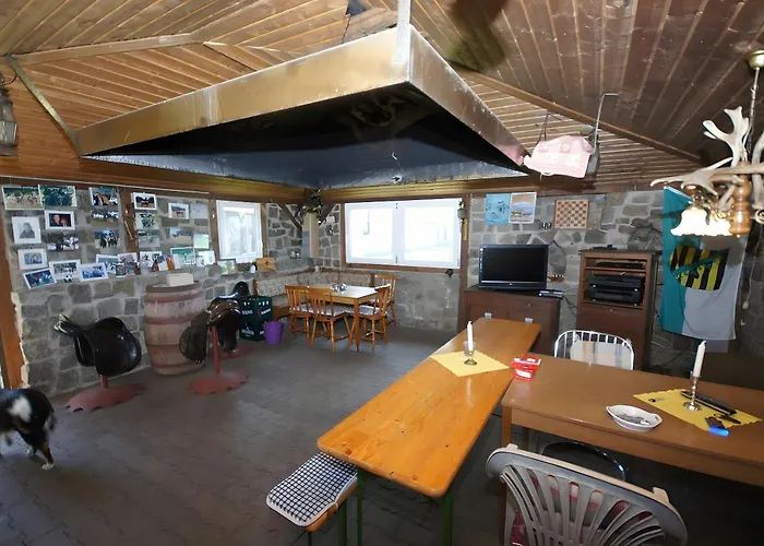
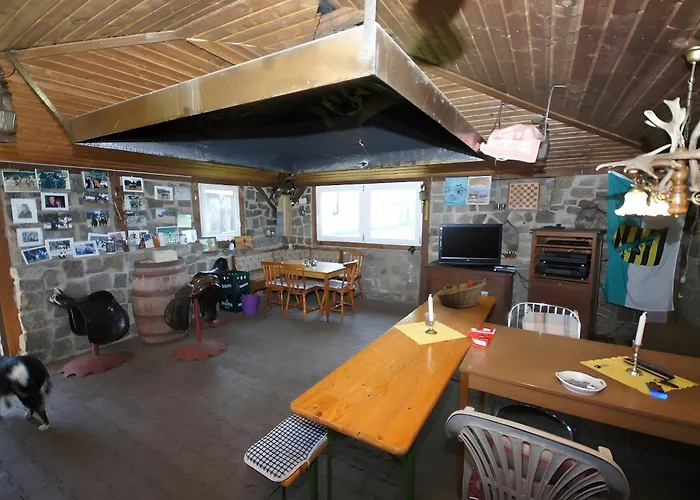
+ fruit basket [435,279,487,309]
